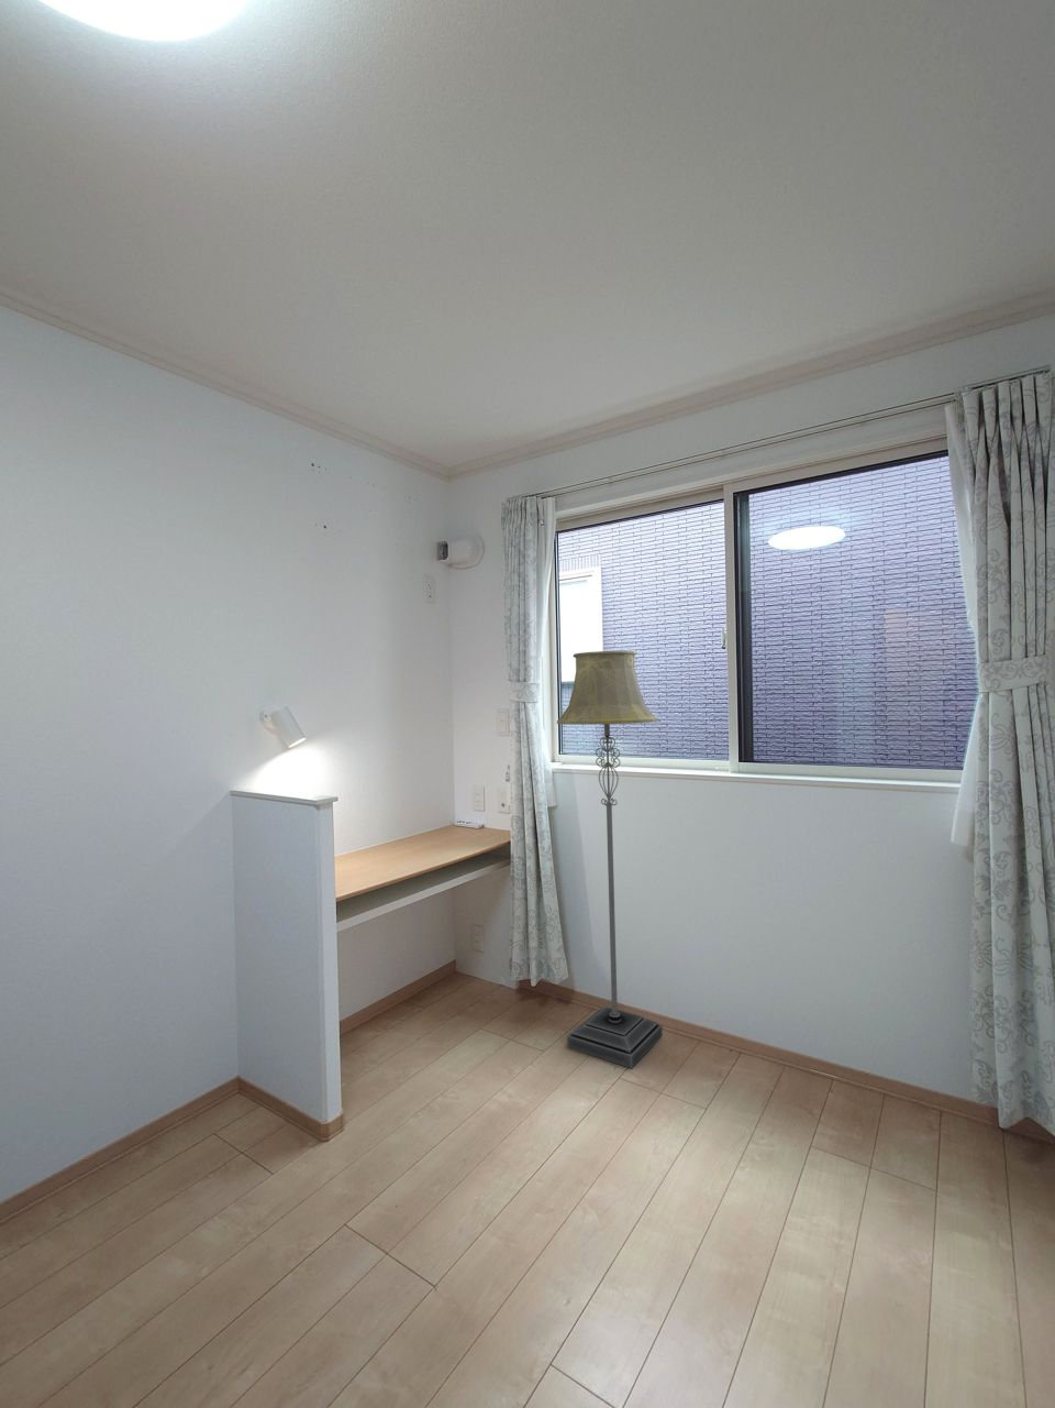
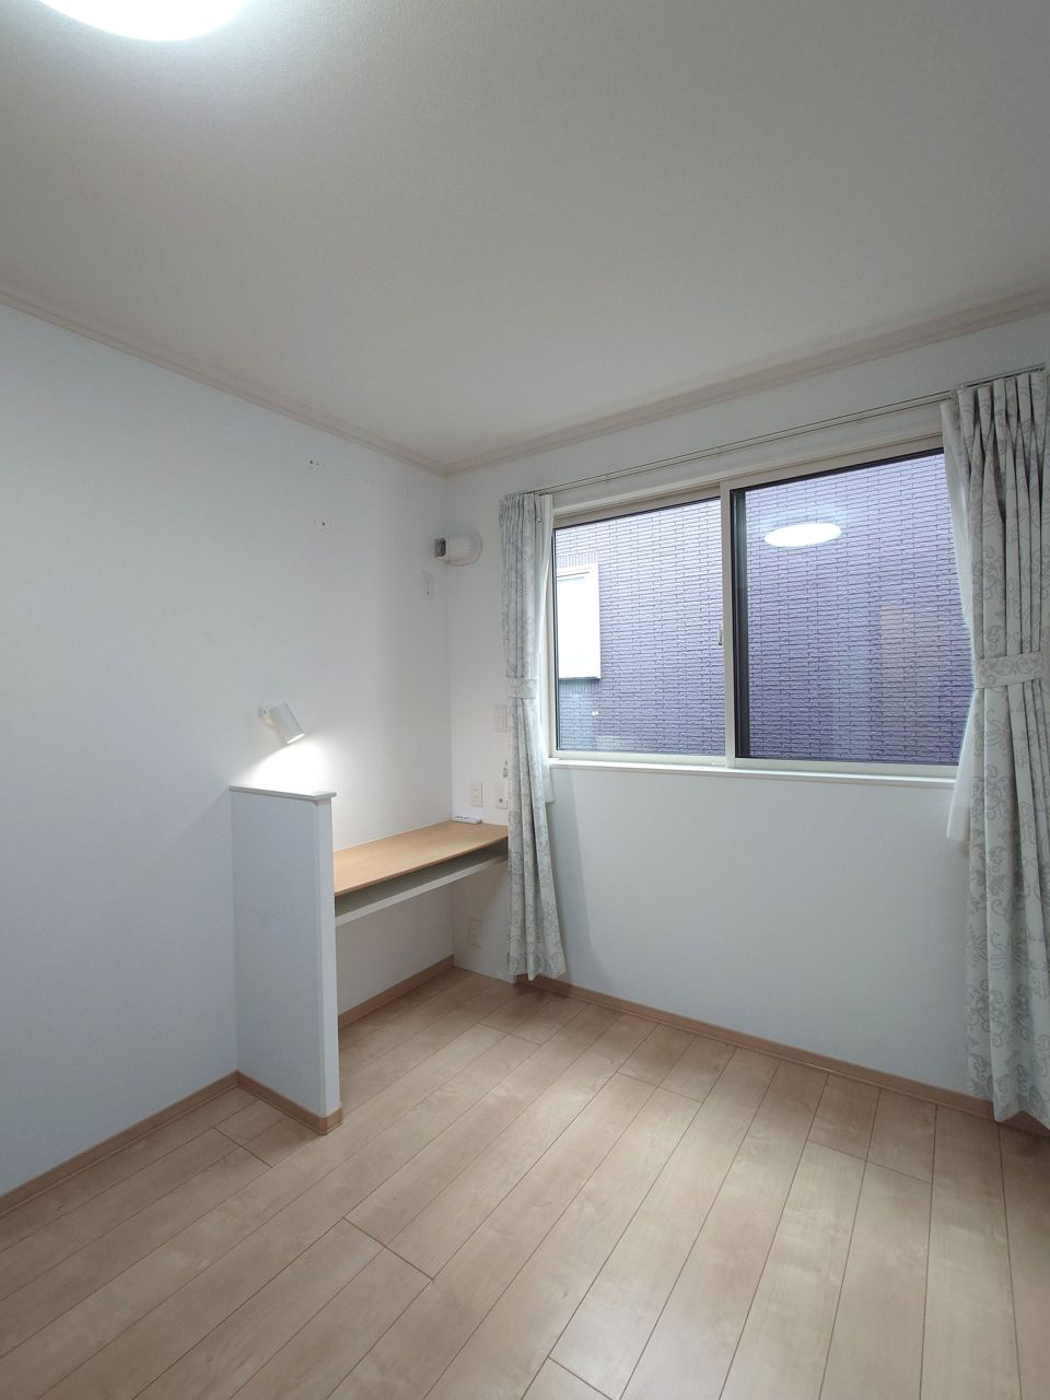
- floor lamp [556,650,664,1069]
